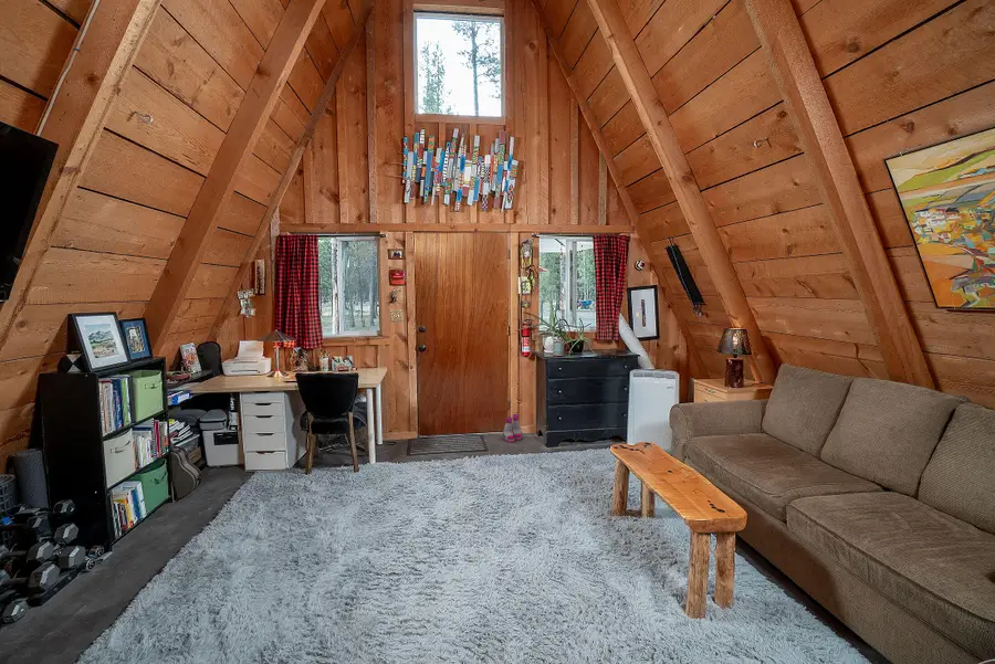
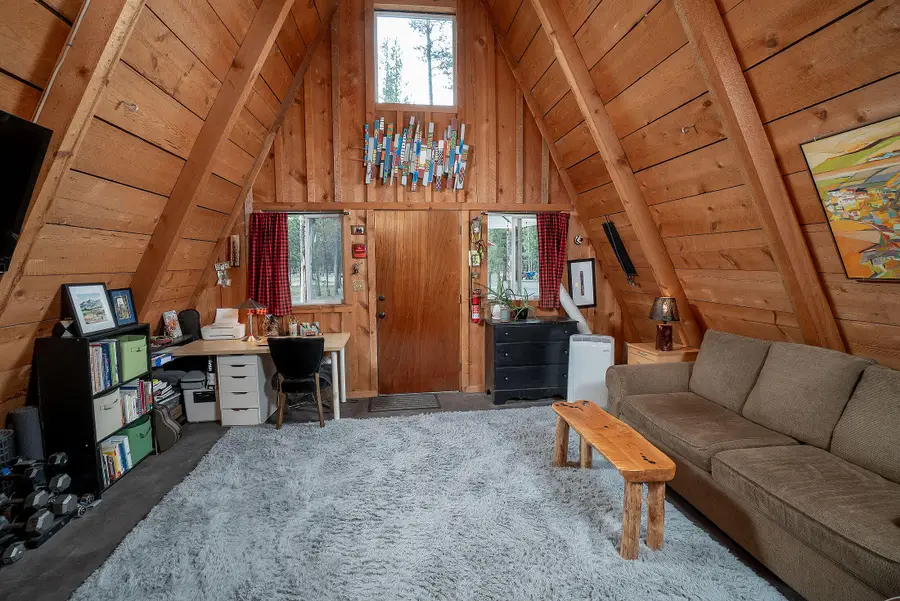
- boots [502,413,524,443]
